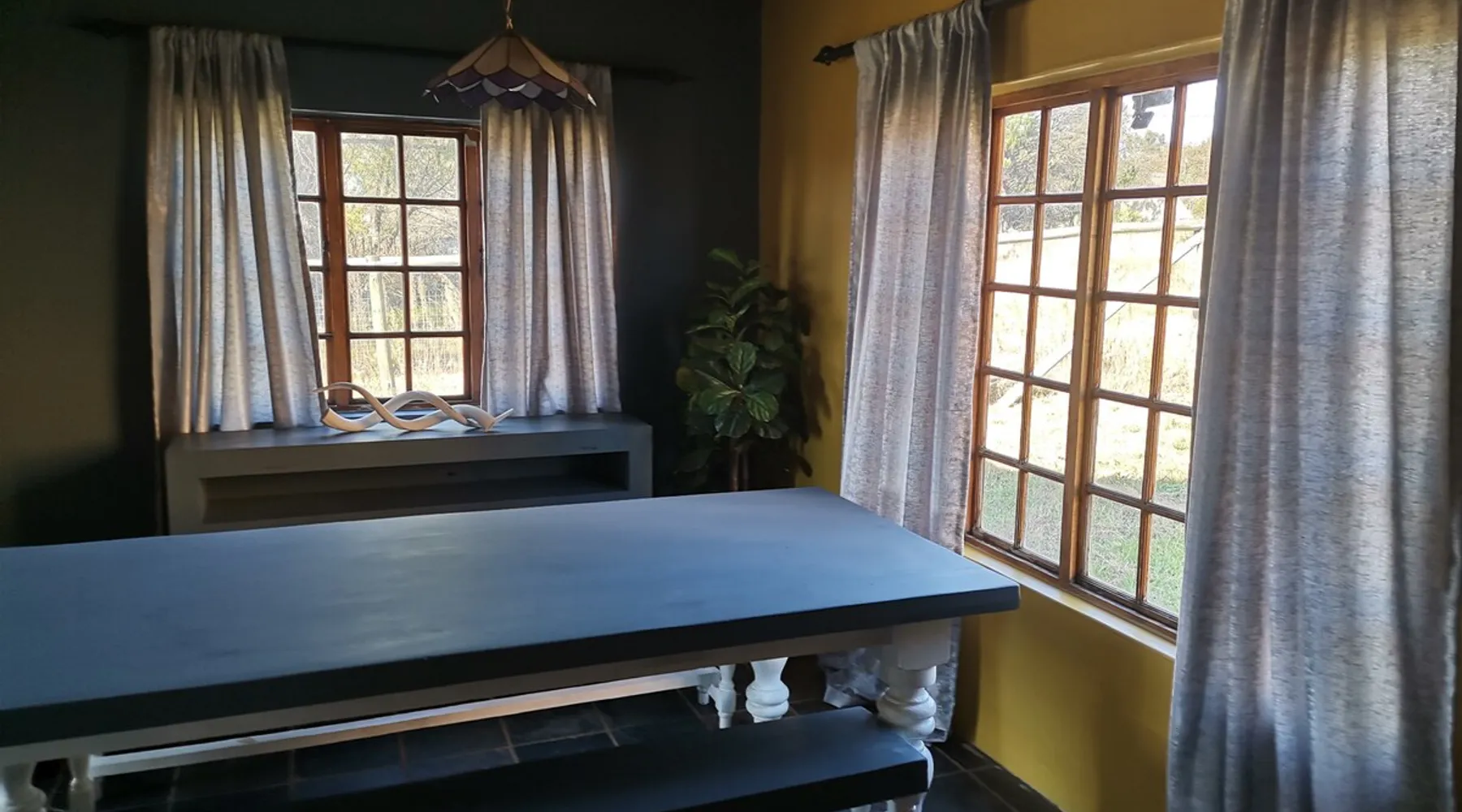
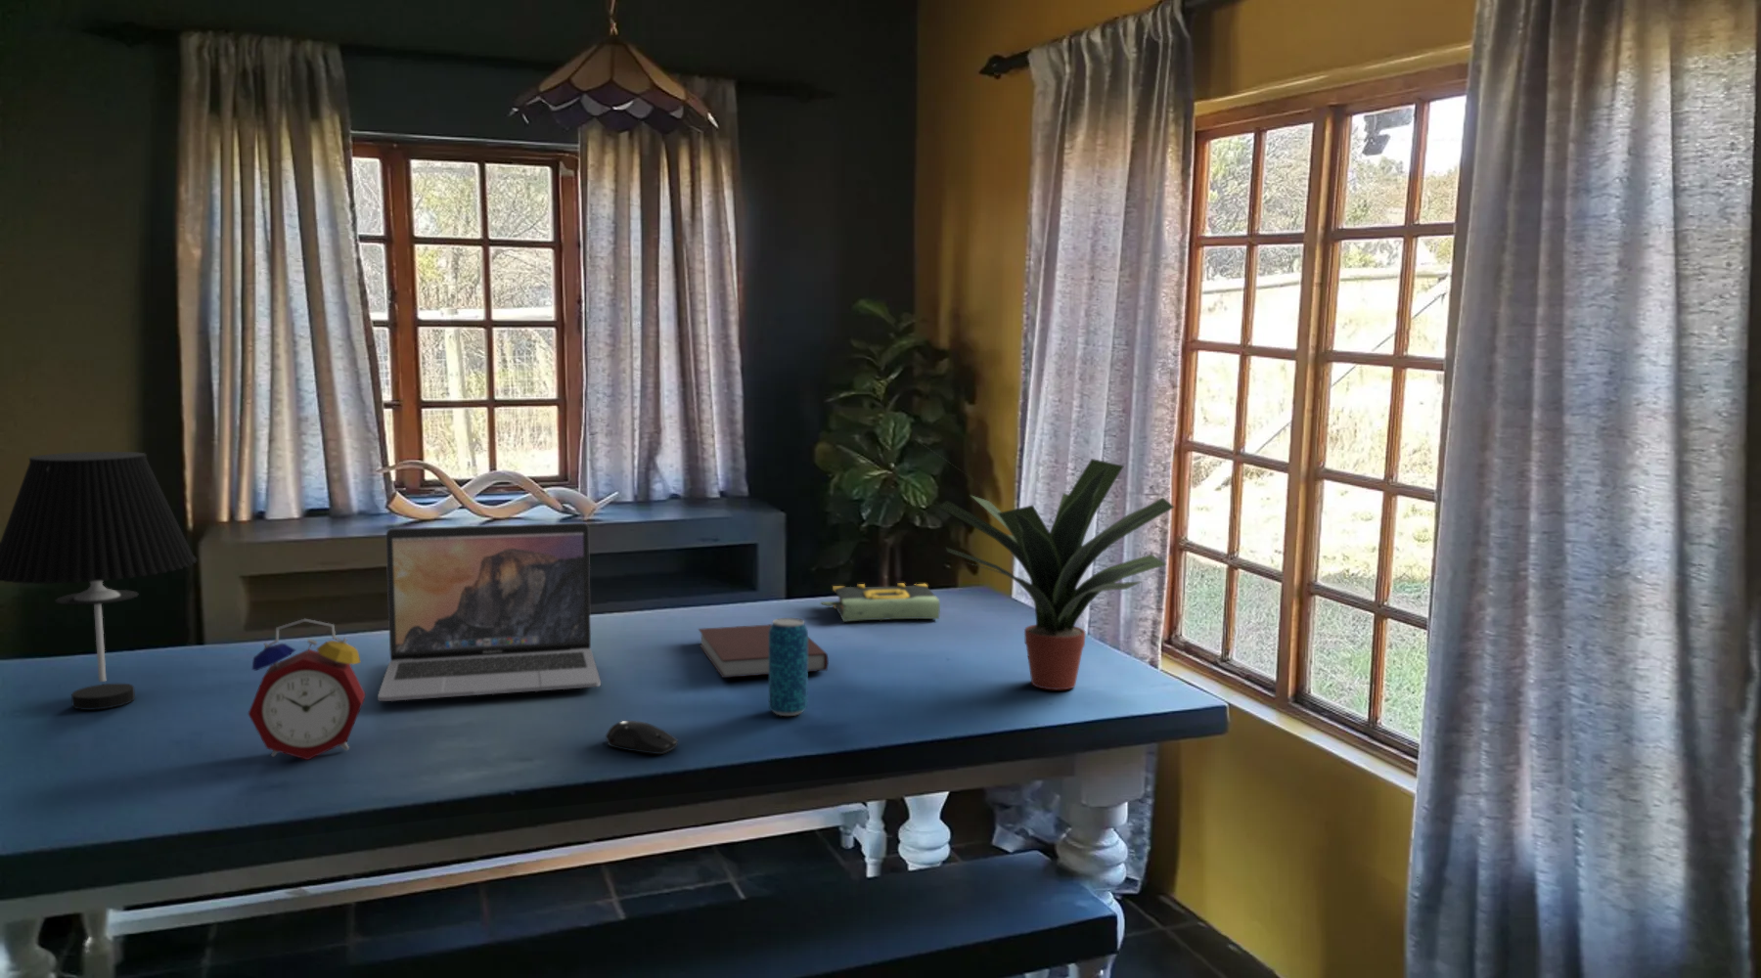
+ book [820,582,941,623]
+ laptop [377,523,602,702]
+ potted plant [915,440,1176,690]
+ beverage can [768,617,809,717]
+ table lamp [0,450,199,711]
+ notebook [697,624,830,679]
+ computer mouse [605,720,679,755]
+ alarm clock [247,618,366,761]
